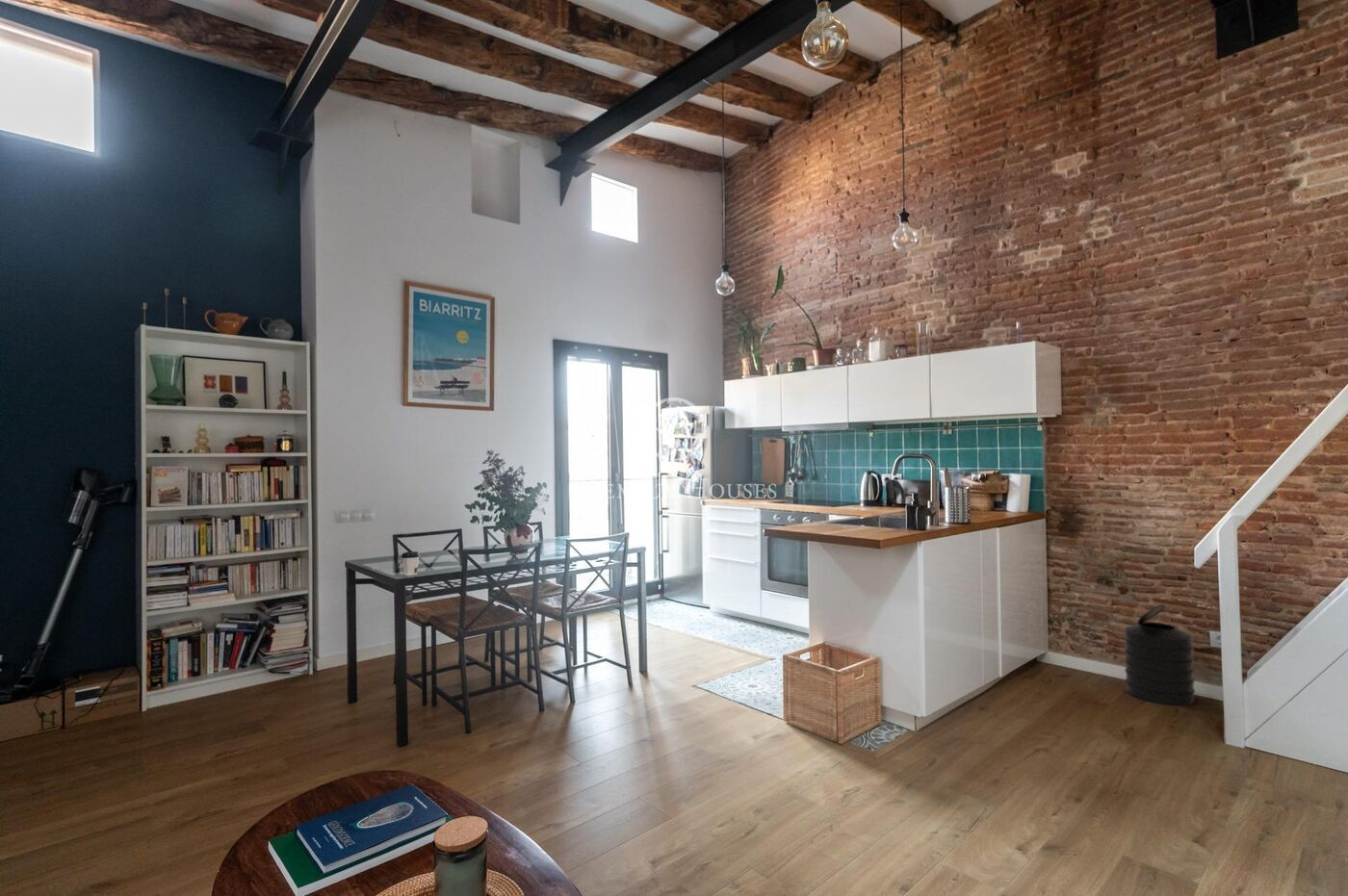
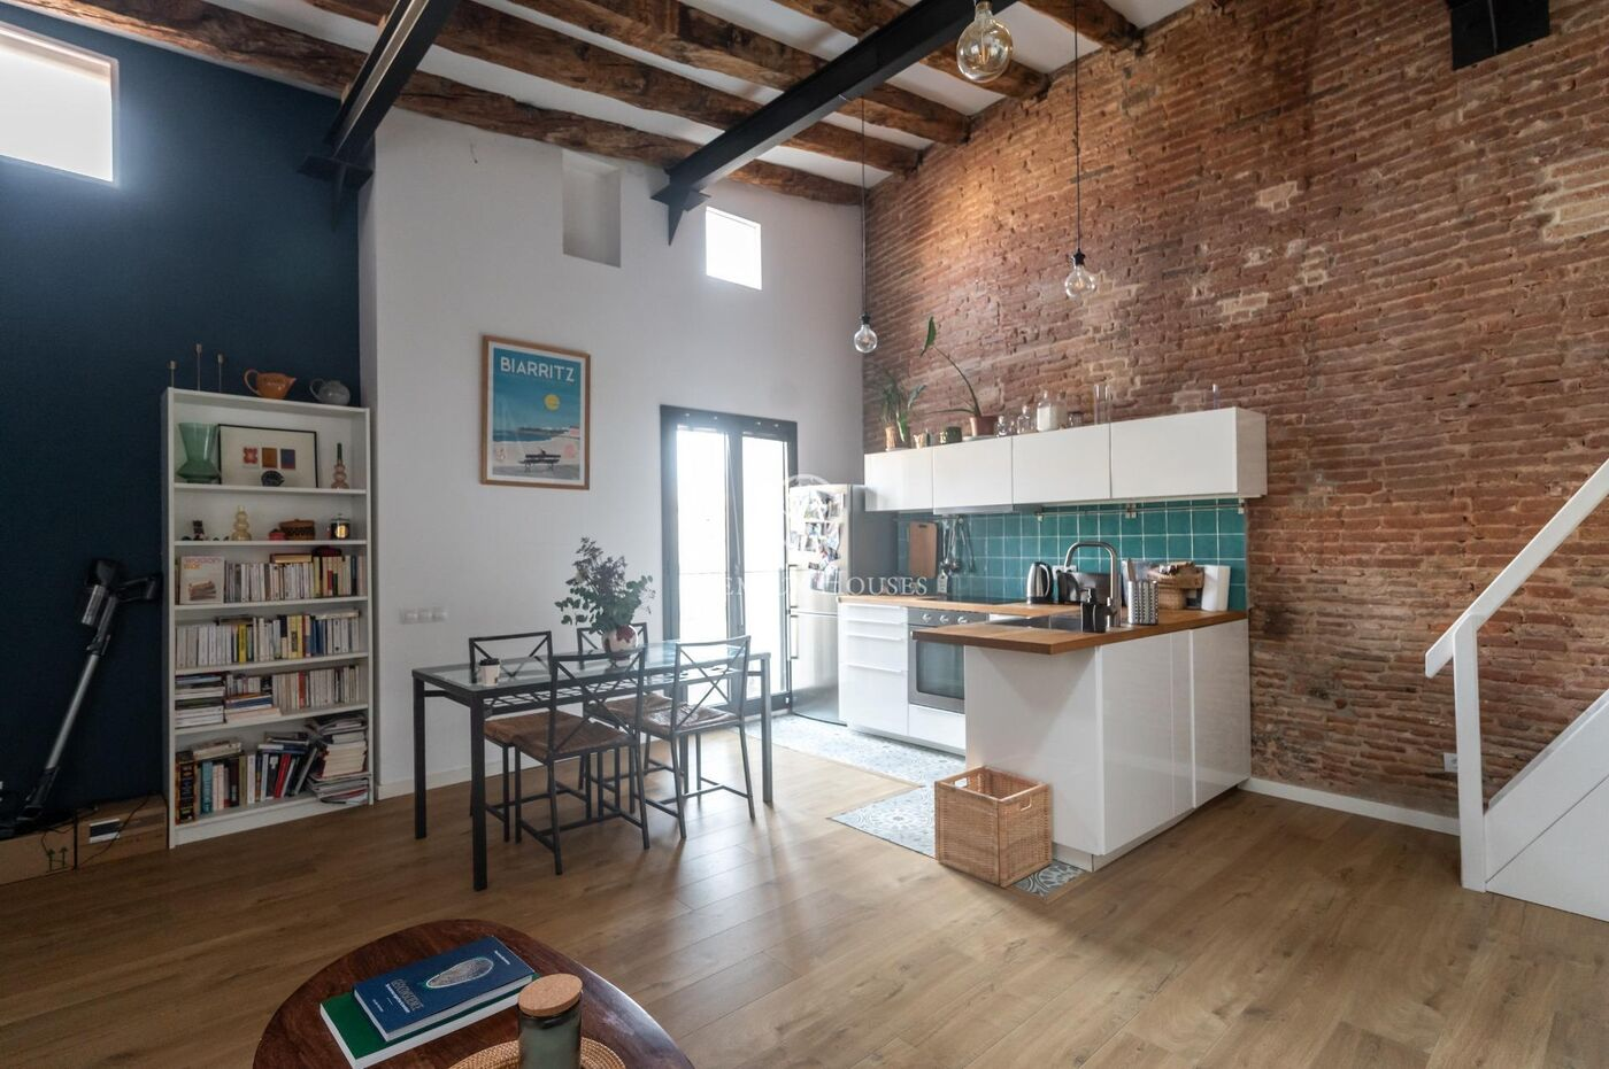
- trash can [1123,603,1196,706]
